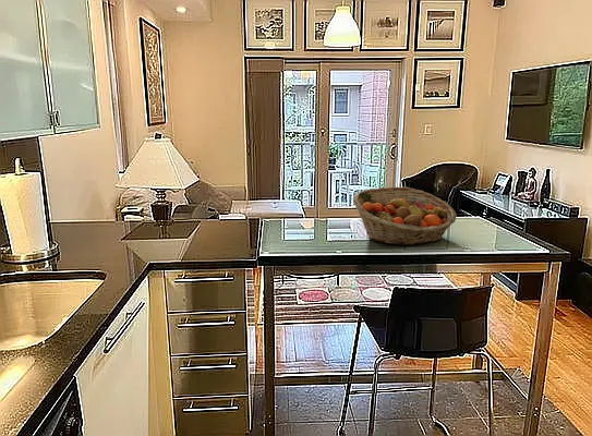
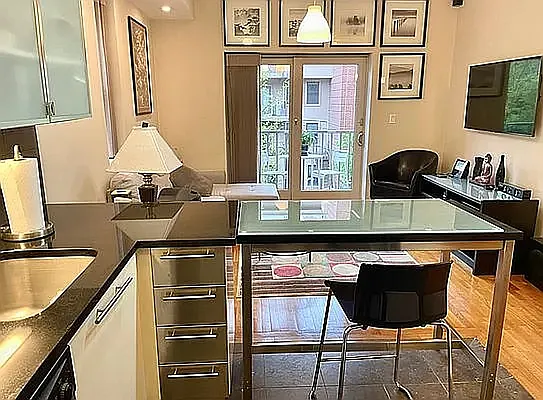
- fruit basket [352,186,458,246]
